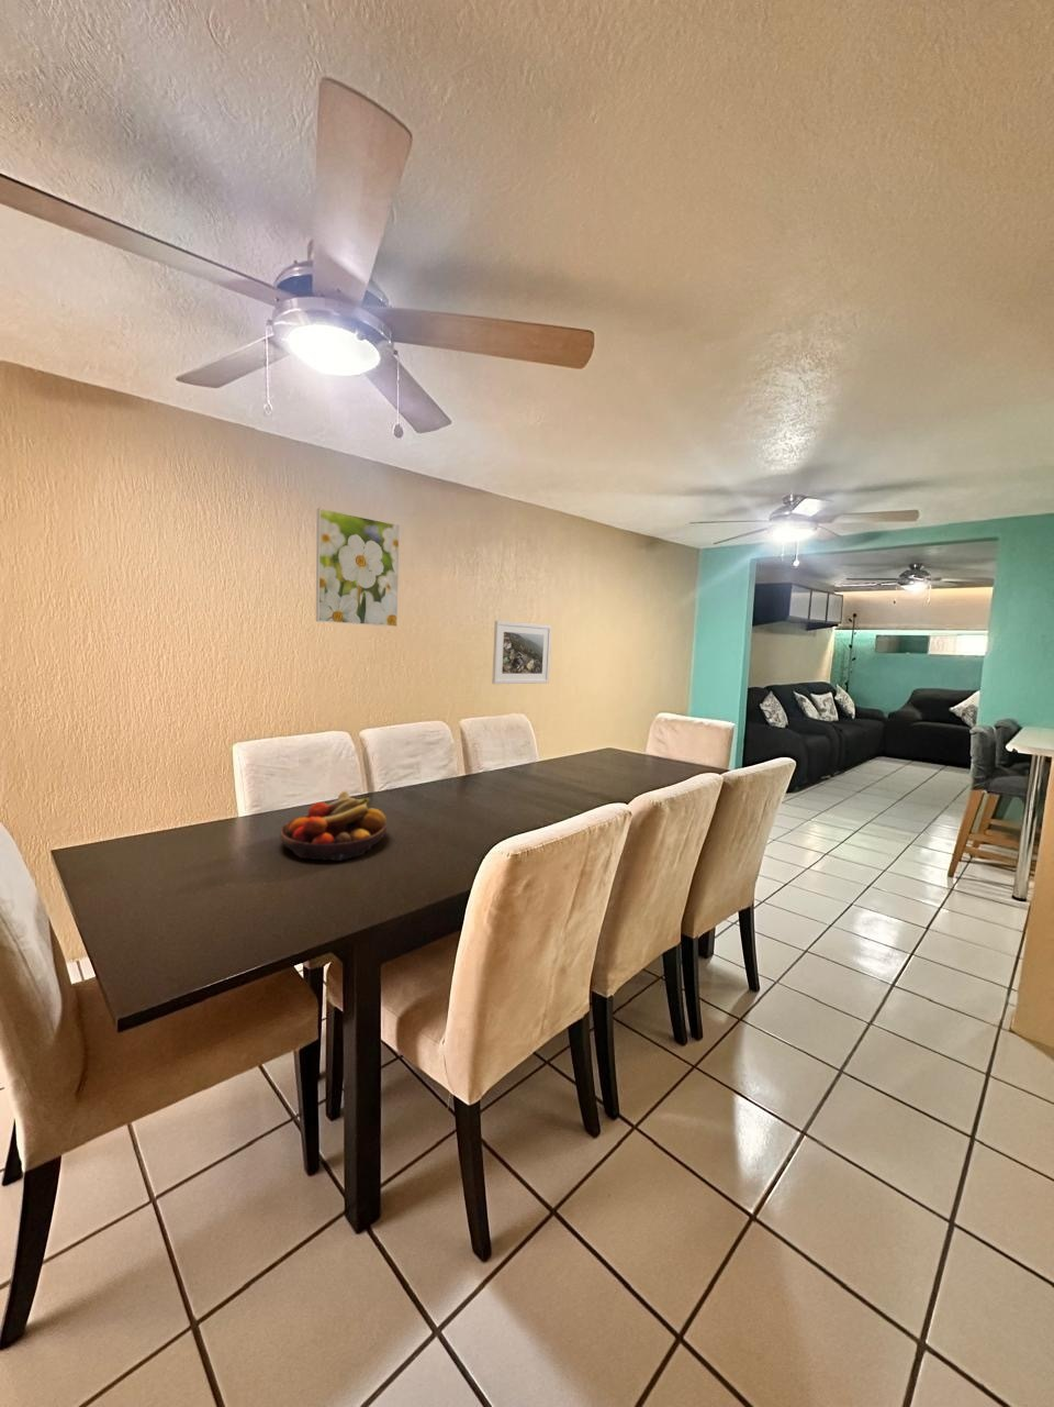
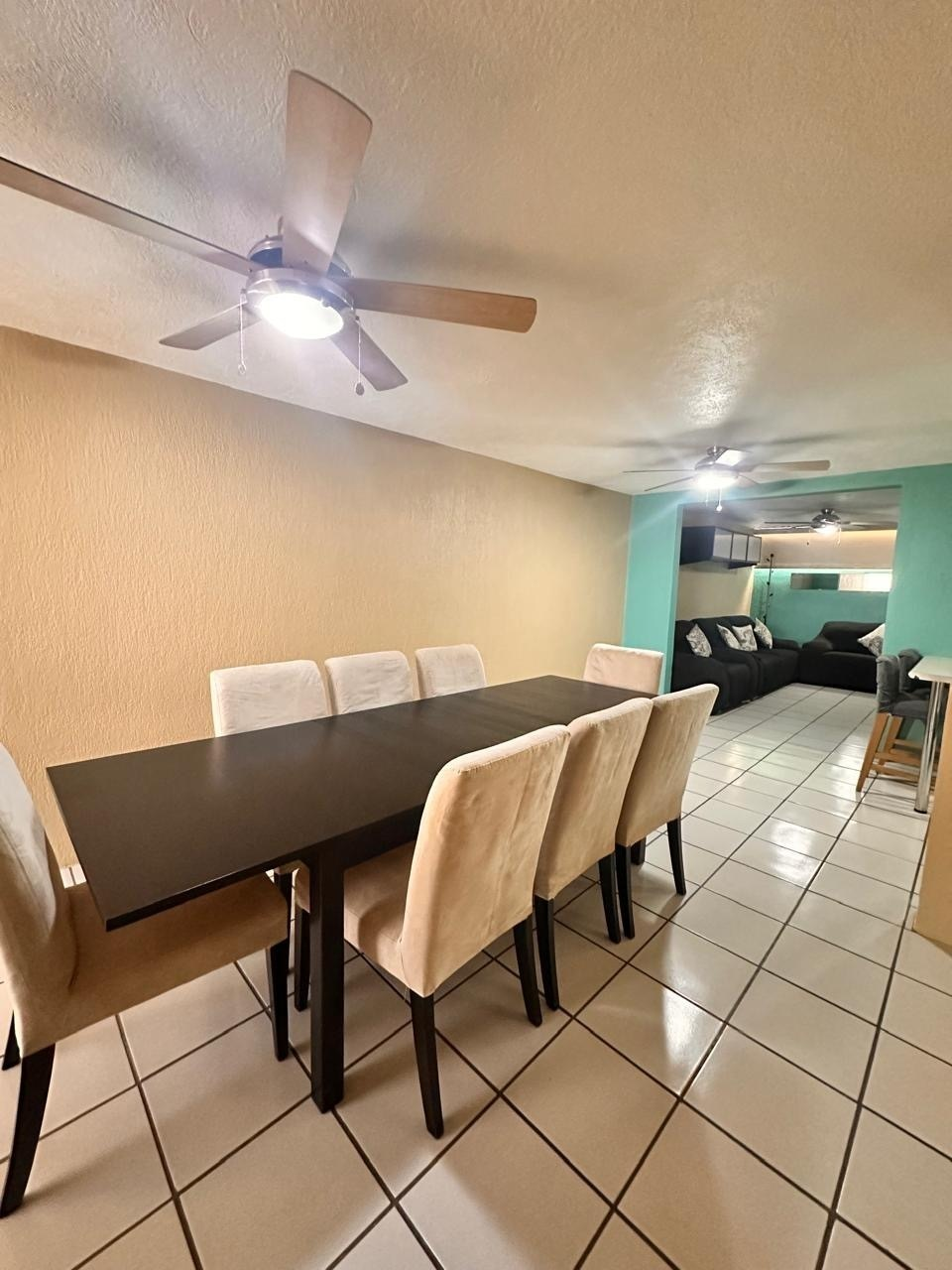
- fruit bowl [279,789,388,862]
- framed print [316,506,401,628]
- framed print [490,620,552,685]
